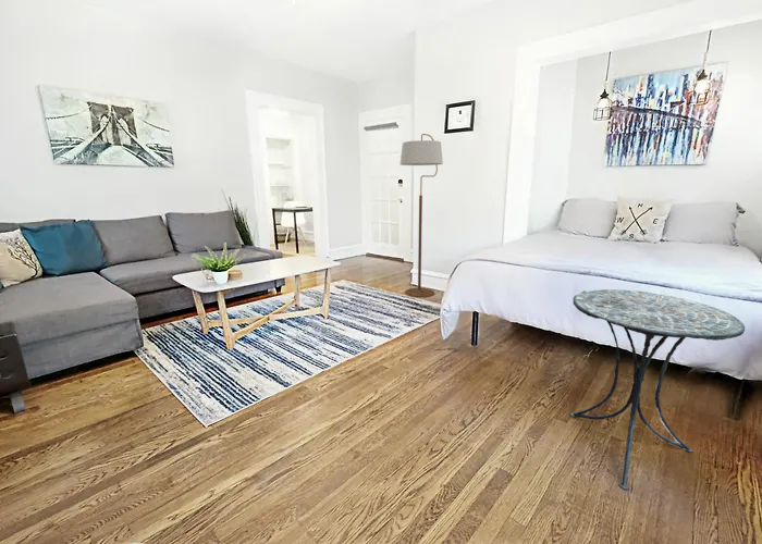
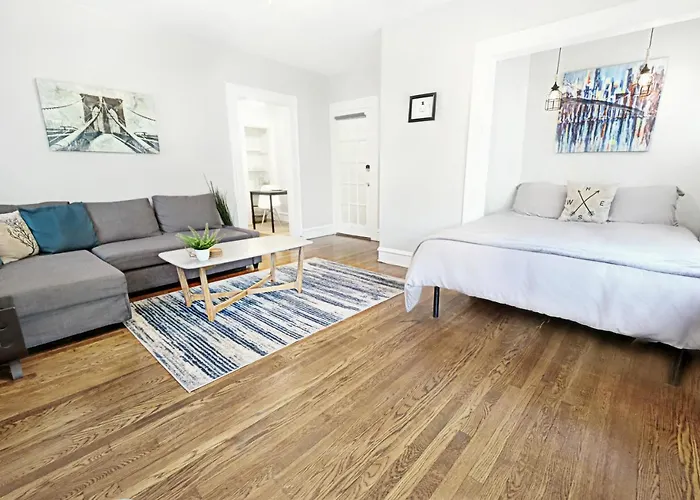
- side table [569,288,746,492]
- floor lamp [400,133,444,298]
